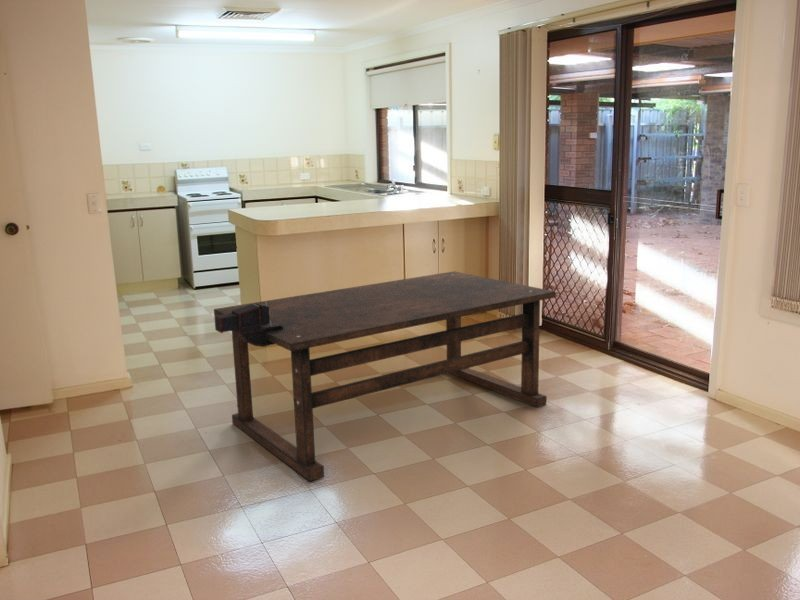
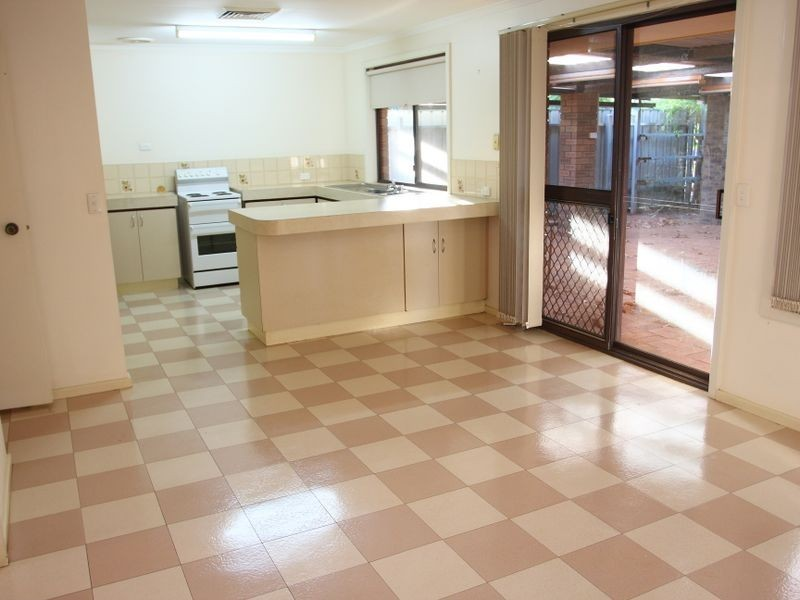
- dining table [213,270,557,482]
